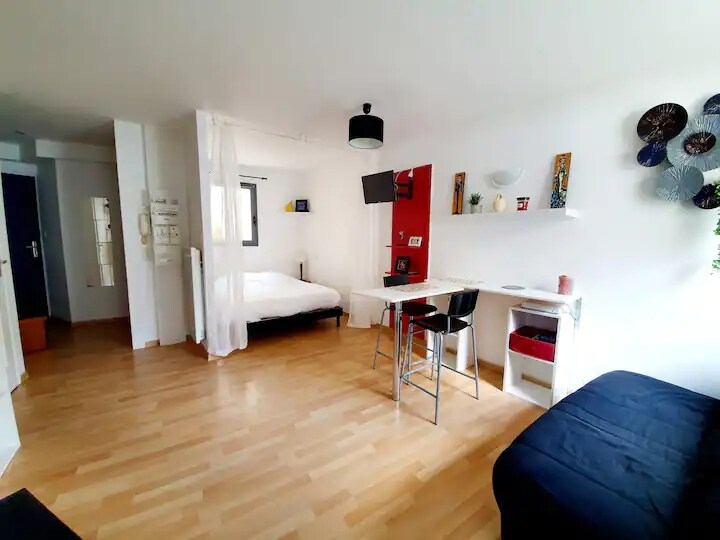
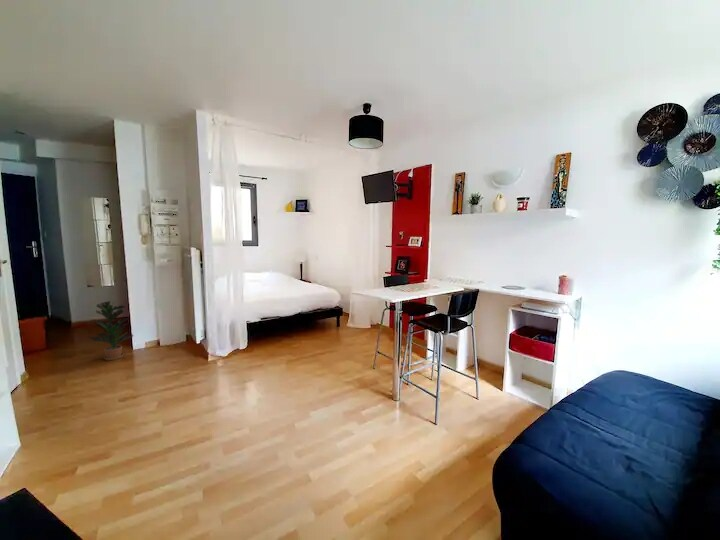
+ potted plant [87,300,134,361]
